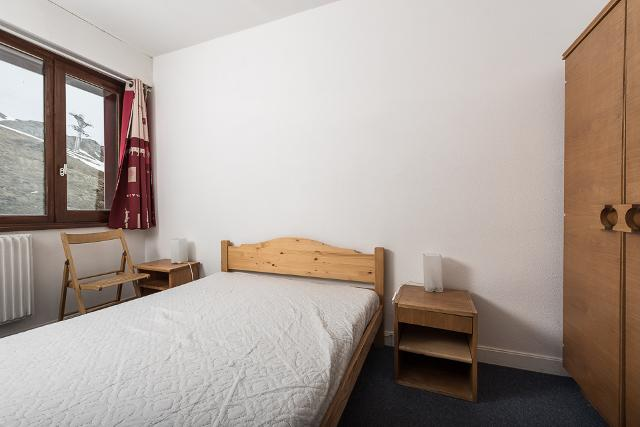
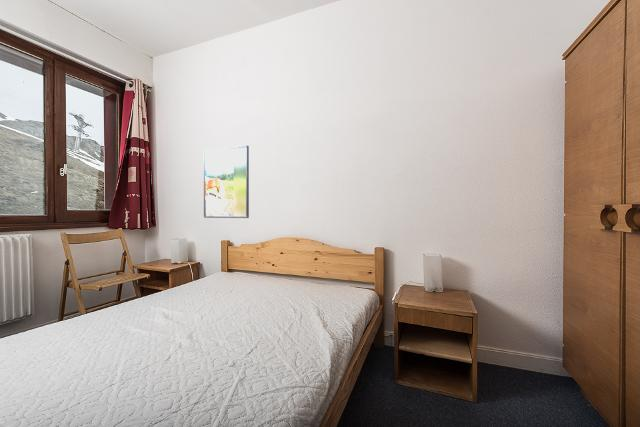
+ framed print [203,145,250,219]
